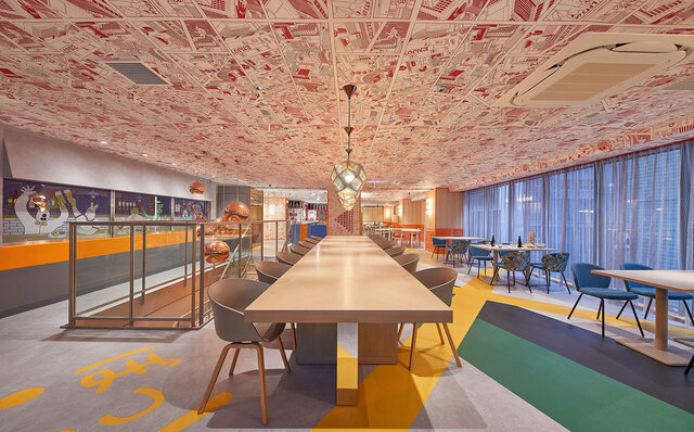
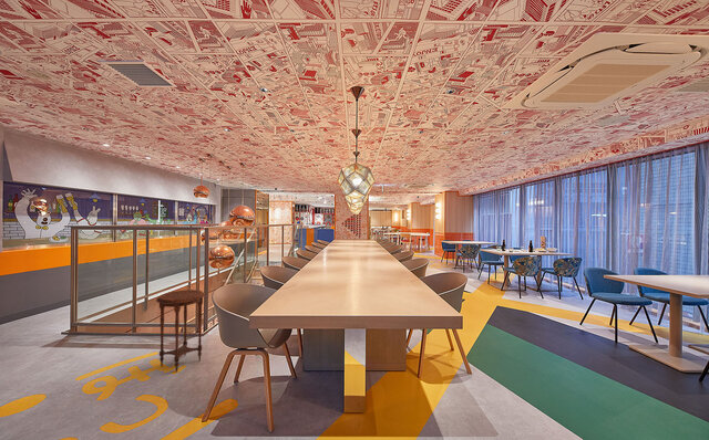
+ side table [155,289,206,374]
